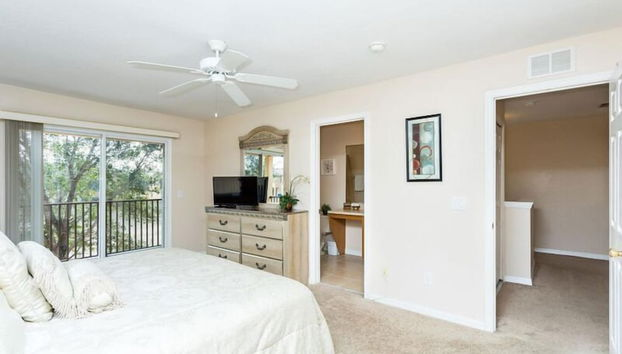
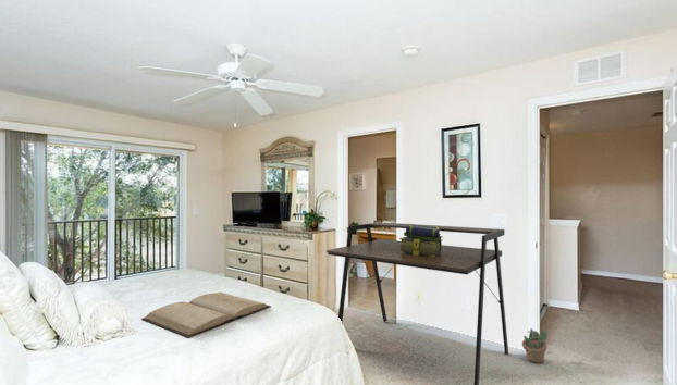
+ desk [325,221,509,385]
+ decorative plant [521,327,547,364]
+ book [141,291,272,338]
+ stack of books [398,223,444,257]
